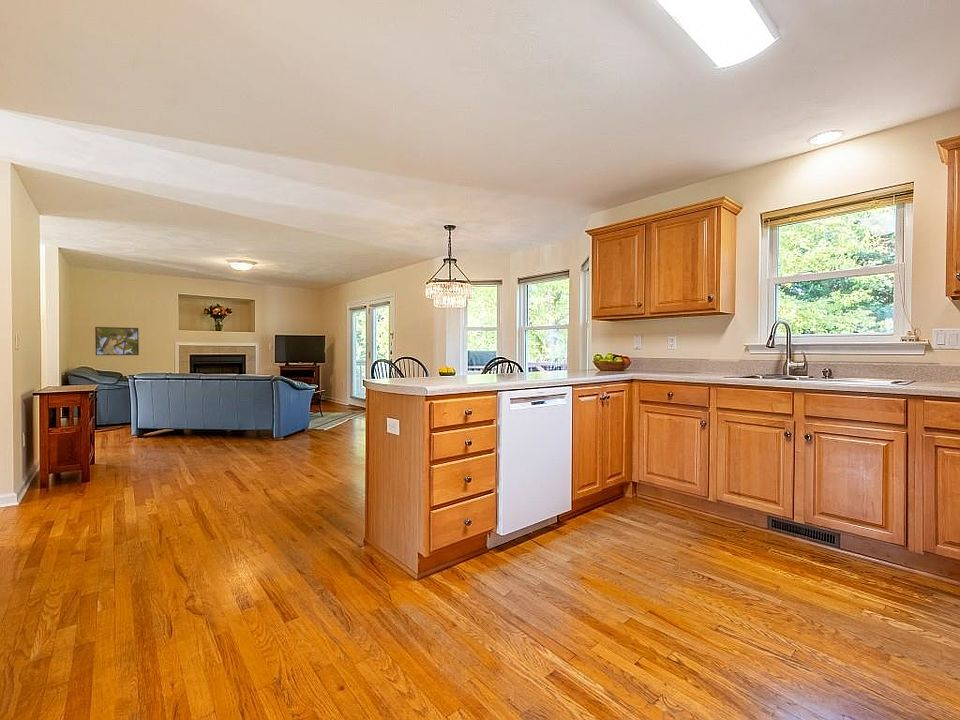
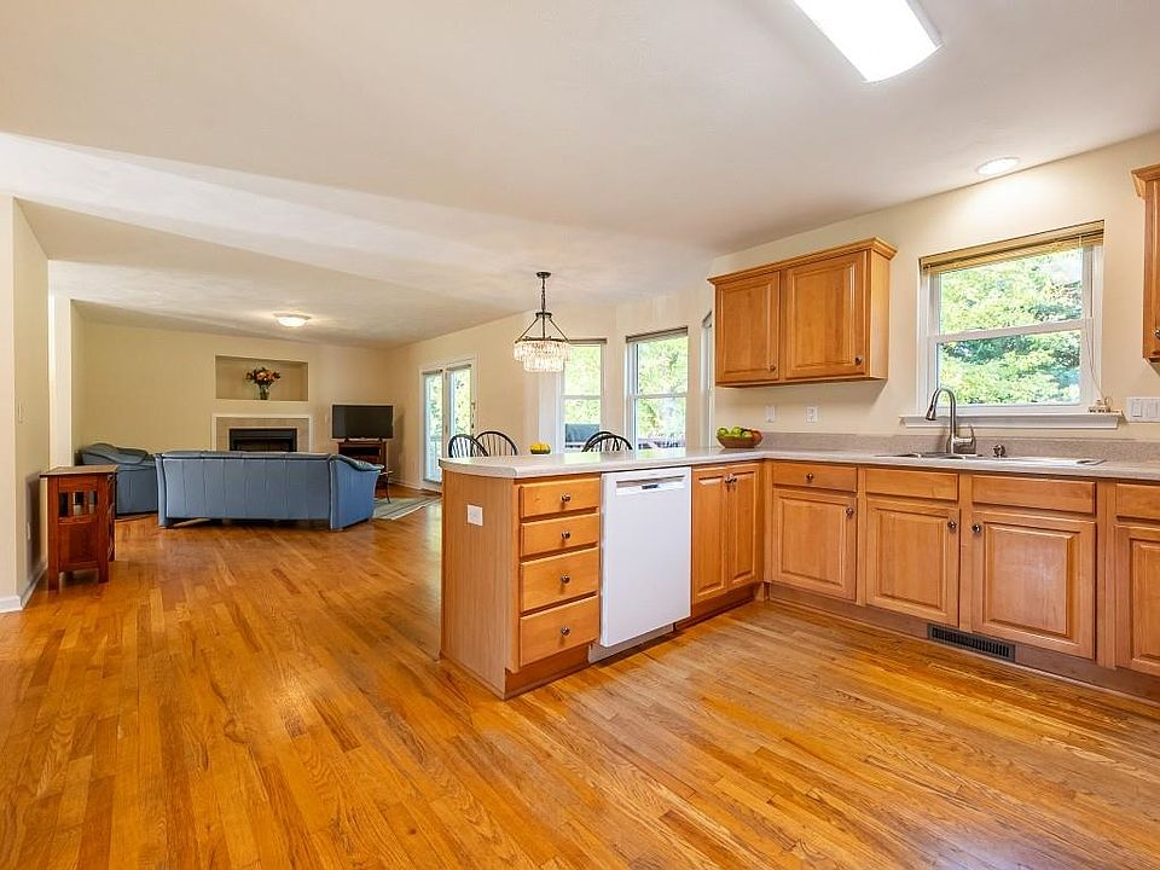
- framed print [94,326,140,356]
